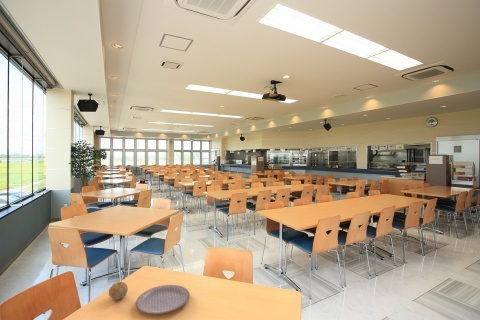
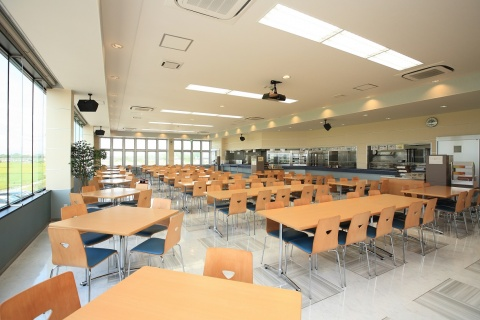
- fruit [108,281,129,301]
- plate [135,284,191,316]
